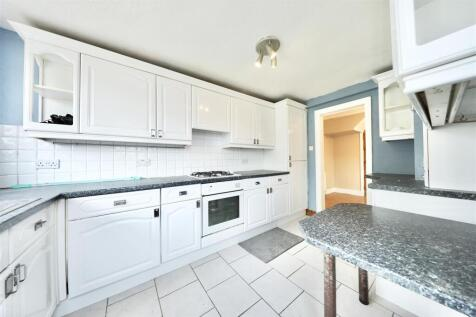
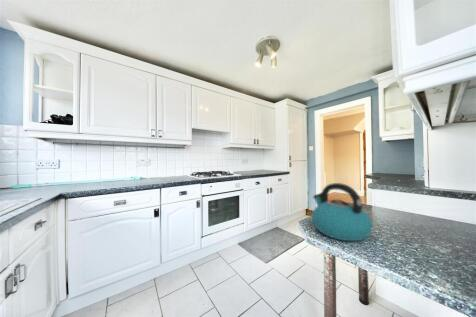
+ kettle [311,182,373,242]
